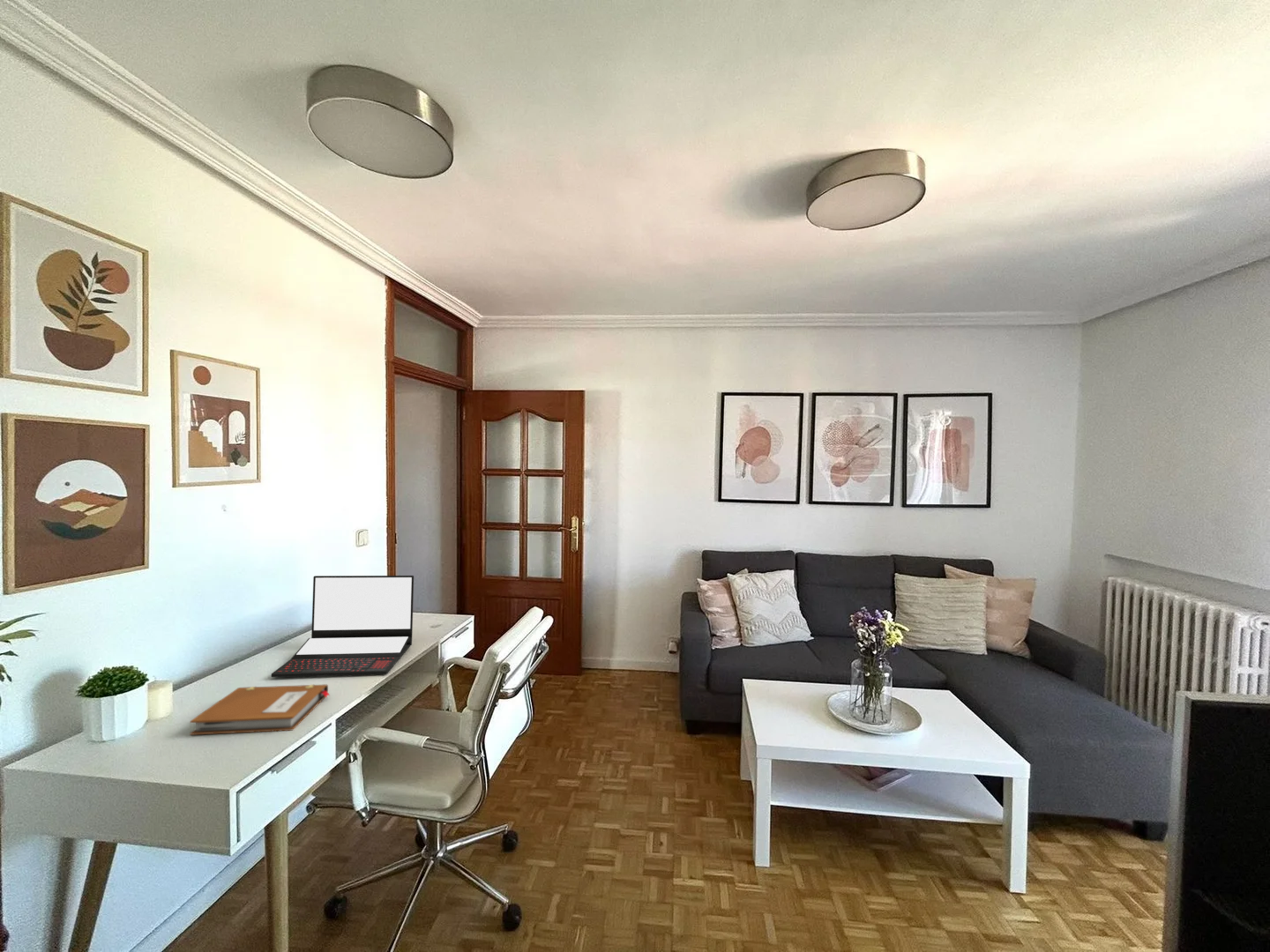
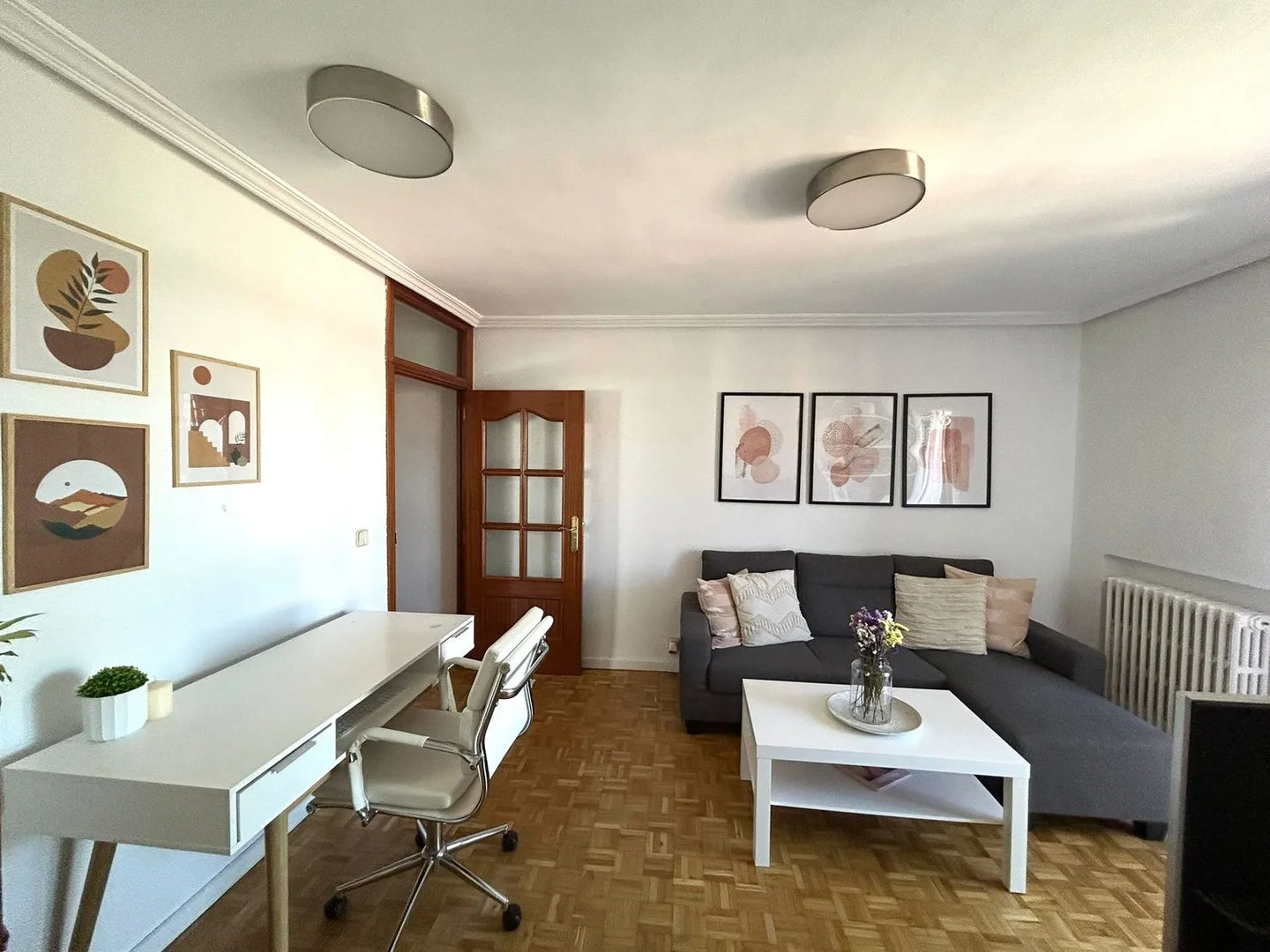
- laptop [271,575,415,678]
- notebook [189,684,331,736]
